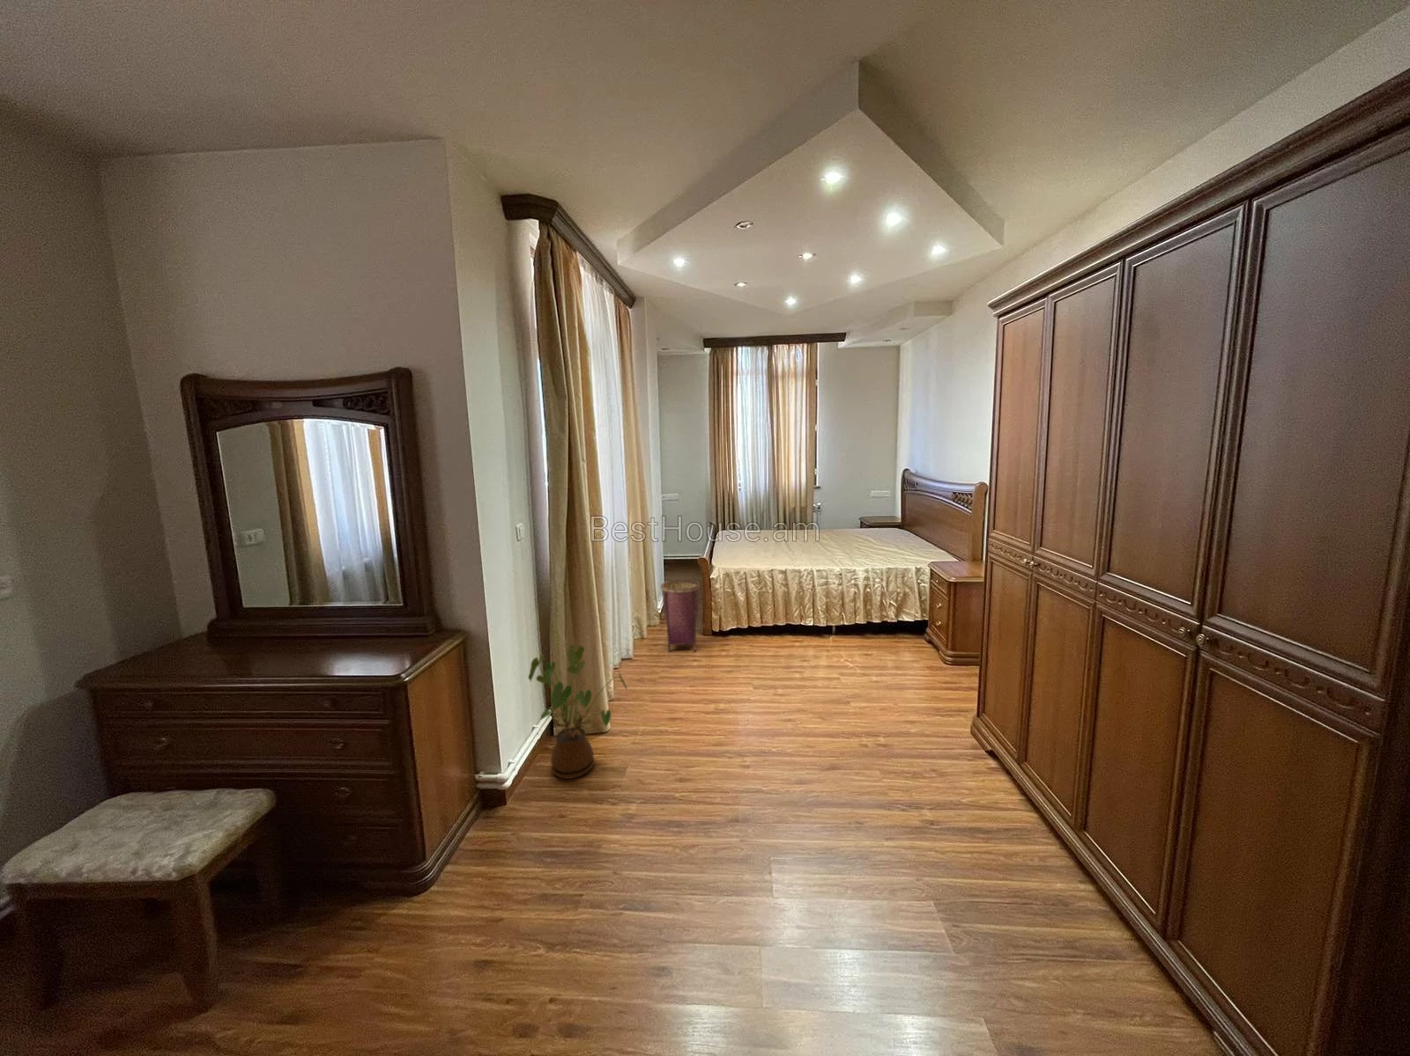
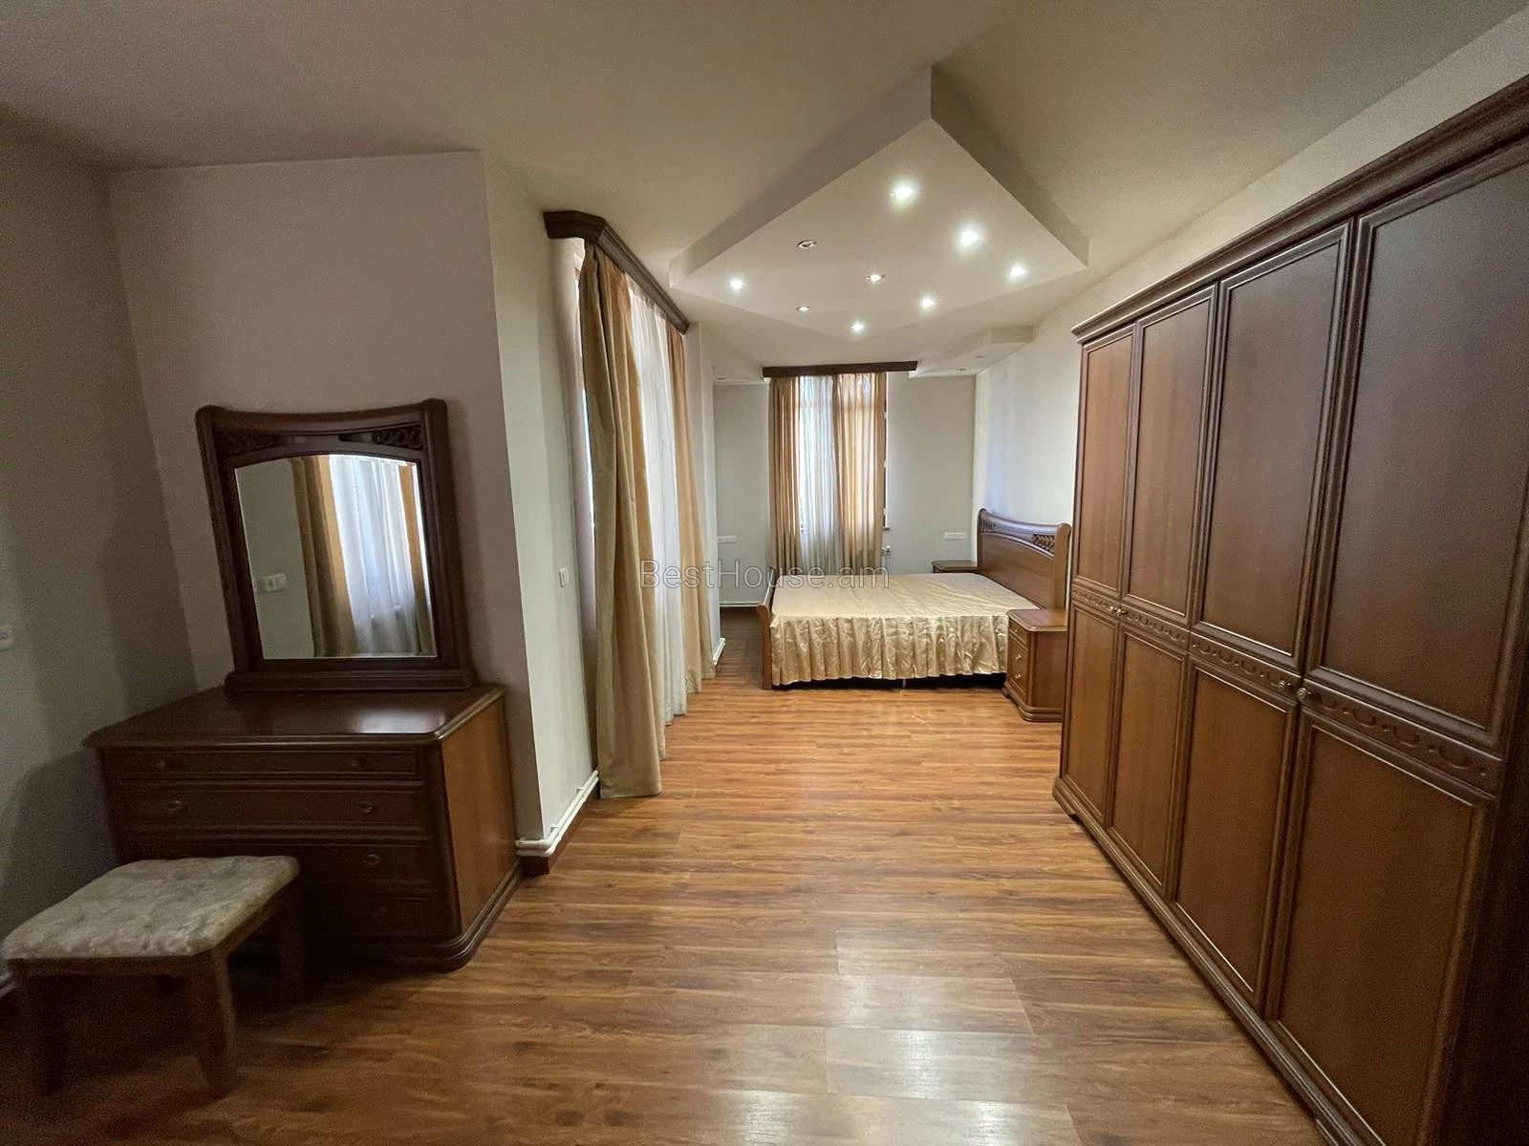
- house plant [527,643,628,780]
- woven basket [661,579,702,653]
